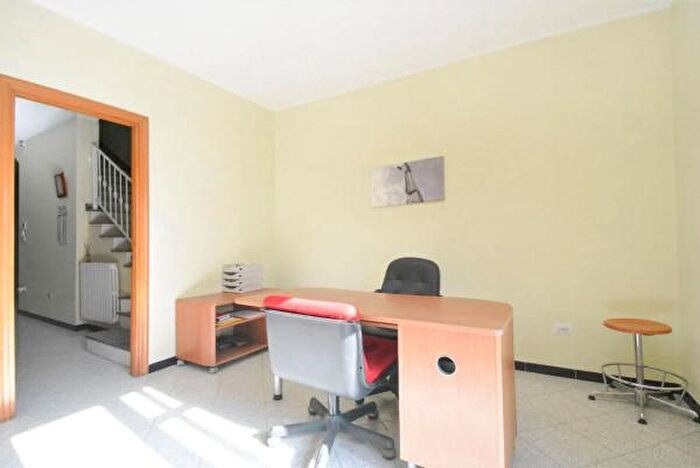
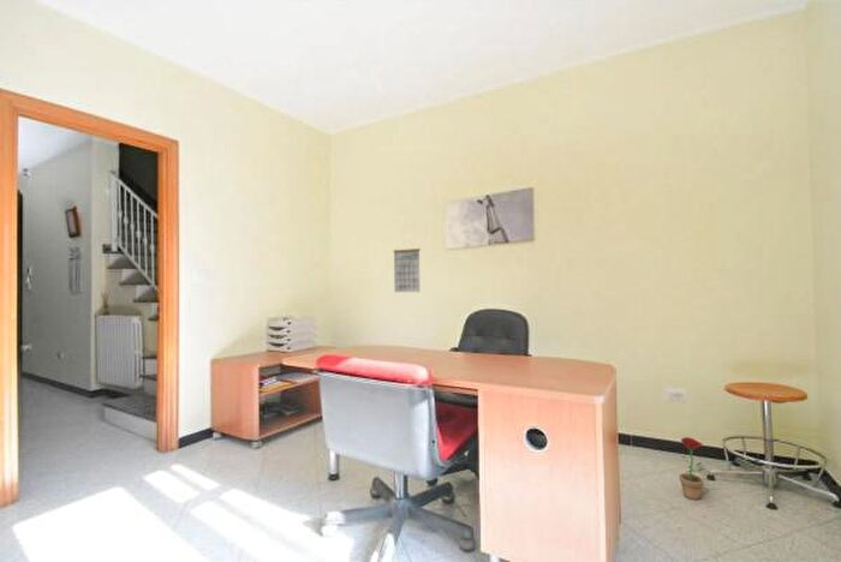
+ calendar [393,239,422,293]
+ decorative plant [676,436,708,501]
